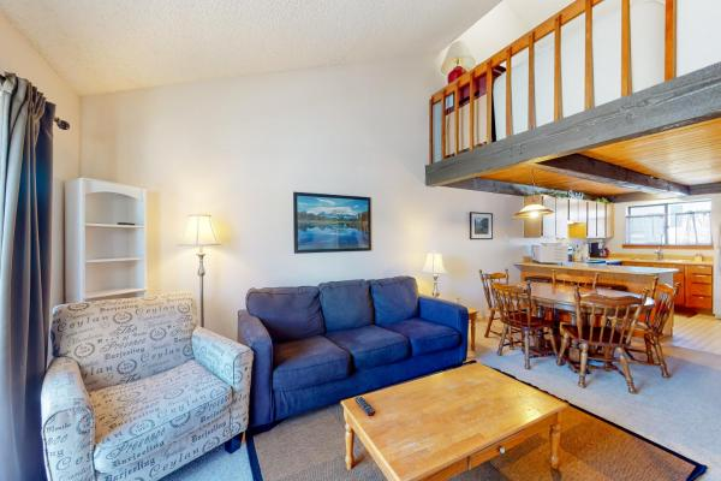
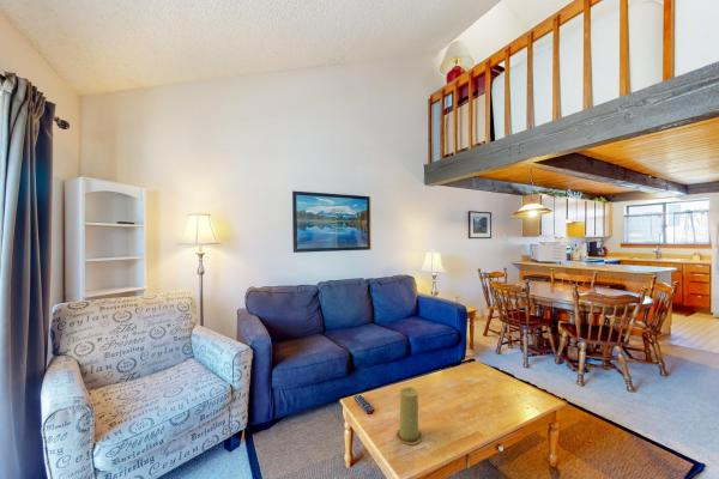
+ candle [395,386,423,445]
